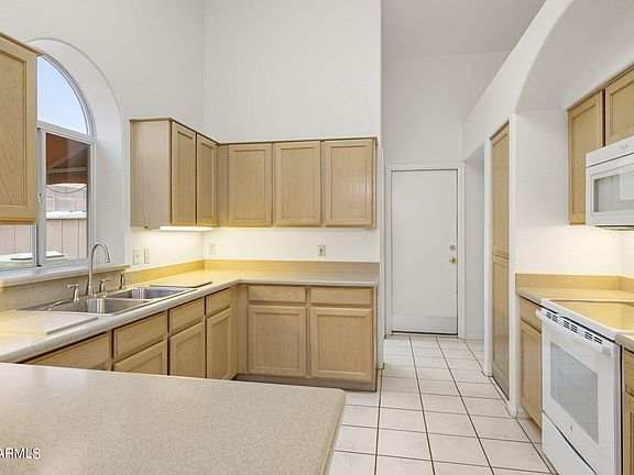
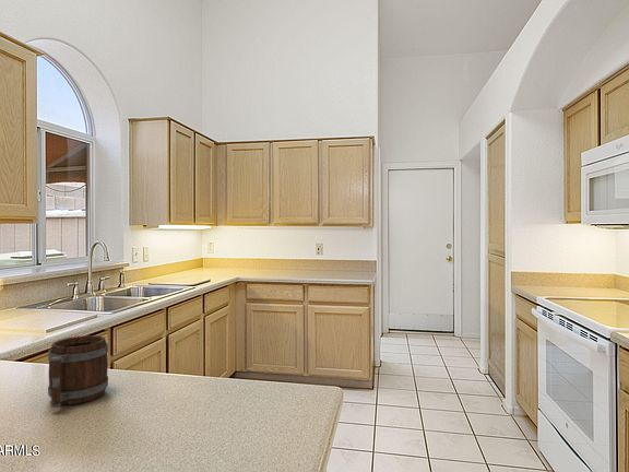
+ mug [47,334,109,409]
